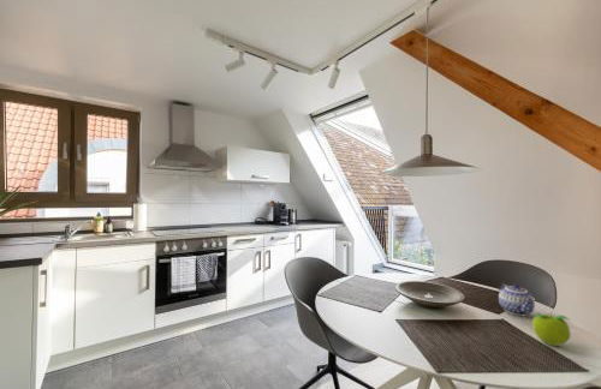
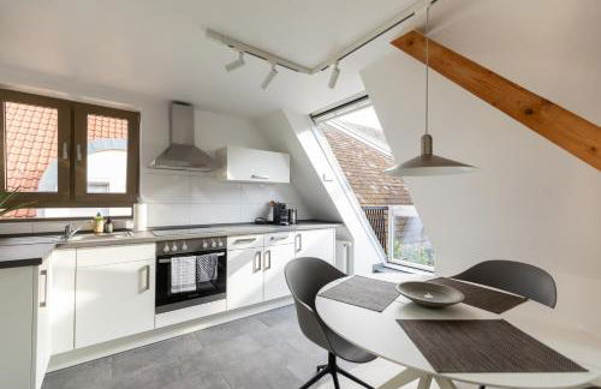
- teapot [498,282,536,317]
- fruit [531,312,572,347]
